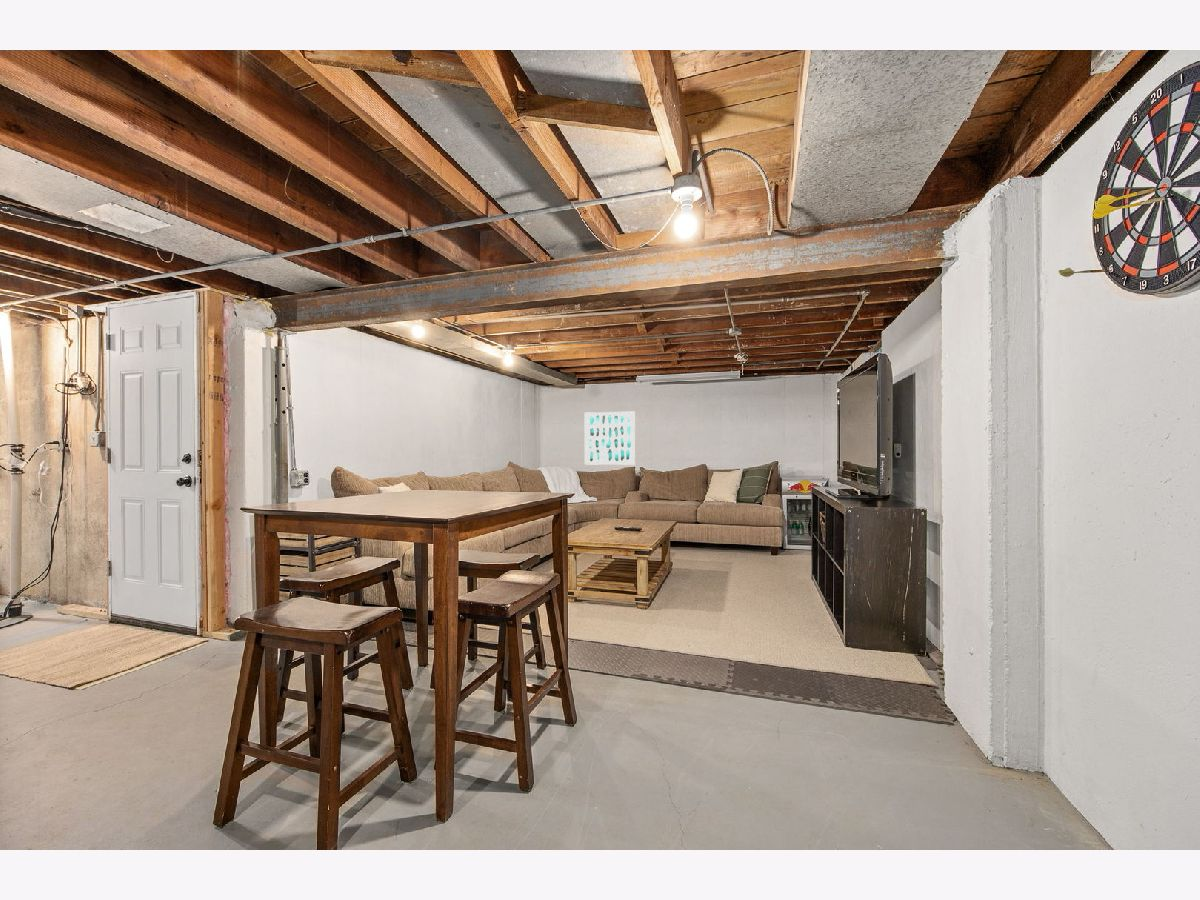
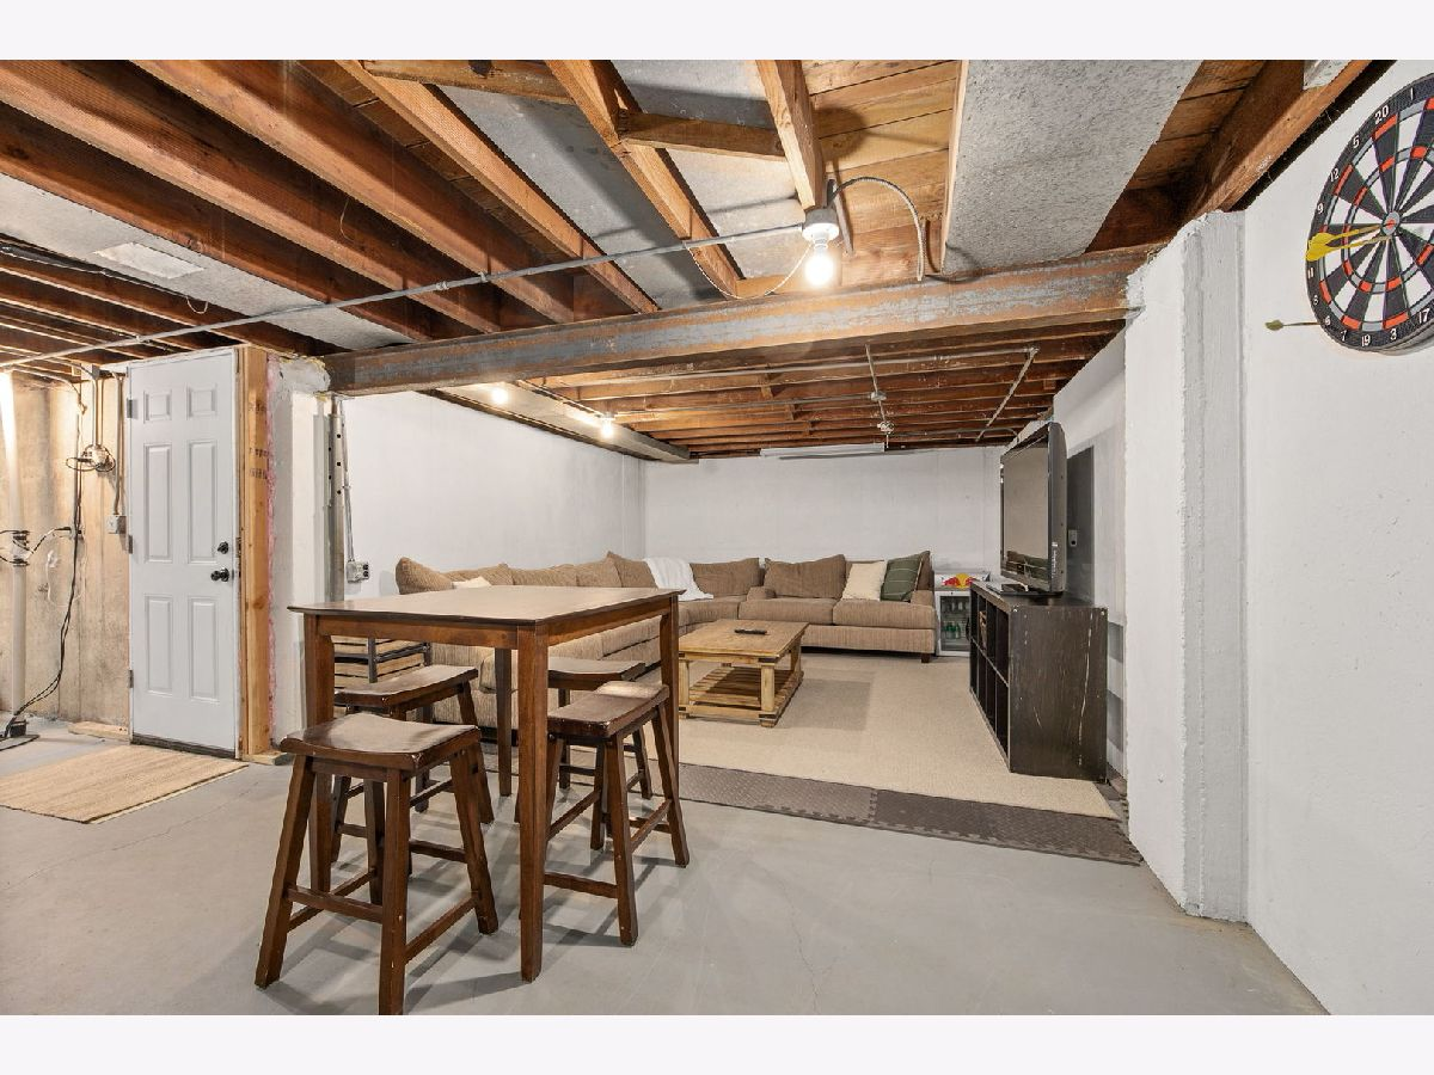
- wall art [584,411,636,466]
